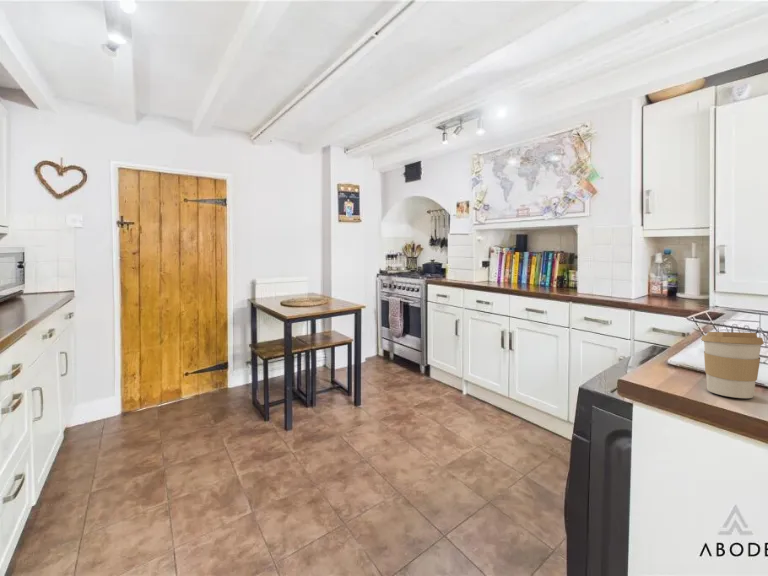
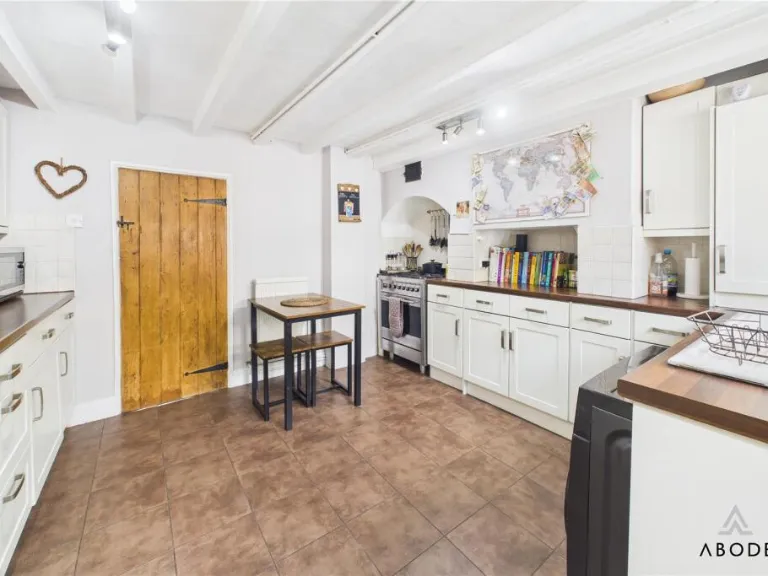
- coffee cup [700,331,765,399]
